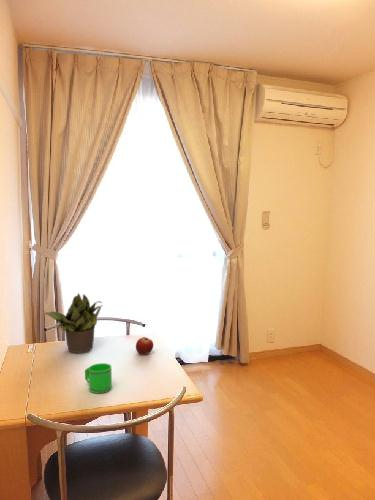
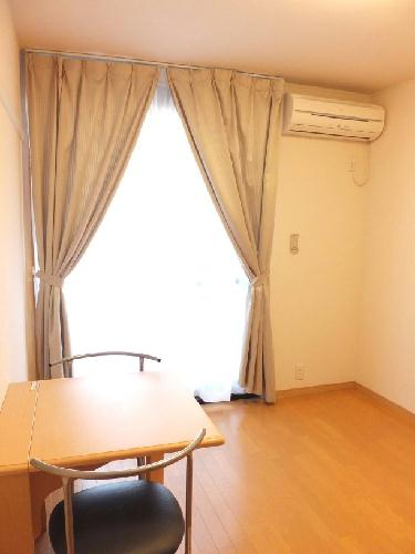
- potted plant [43,292,104,353]
- mug [84,362,113,394]
- fruit [135,336,154,355]
